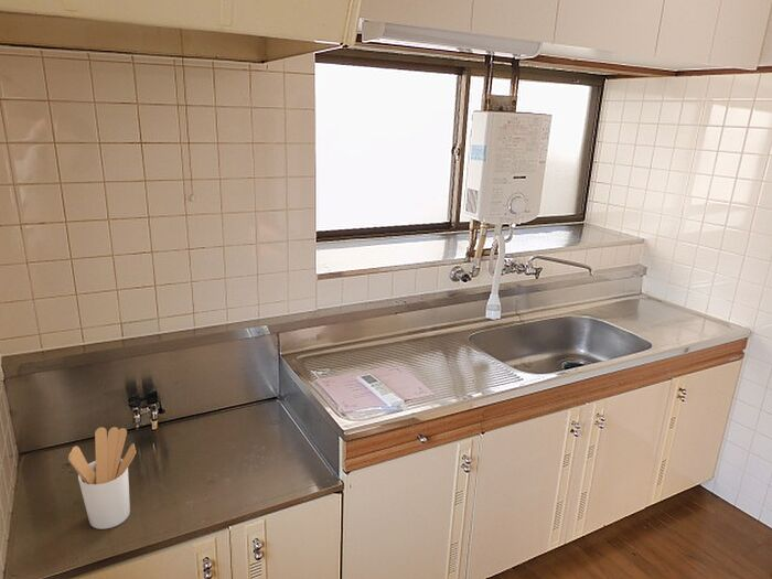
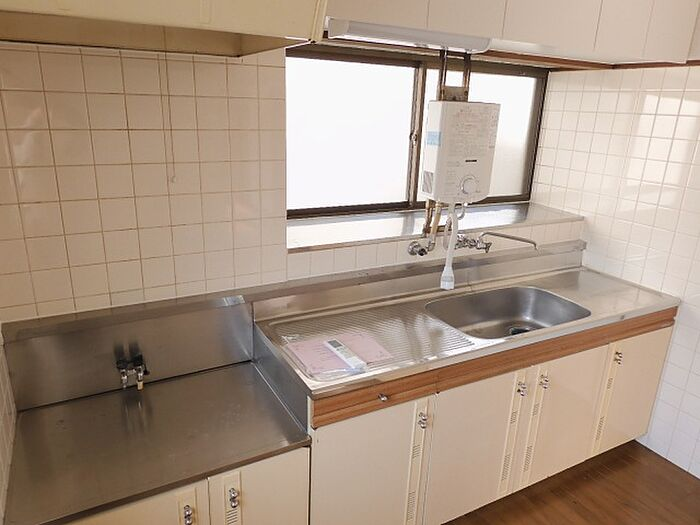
- utensil holder [67,426,137,530]
